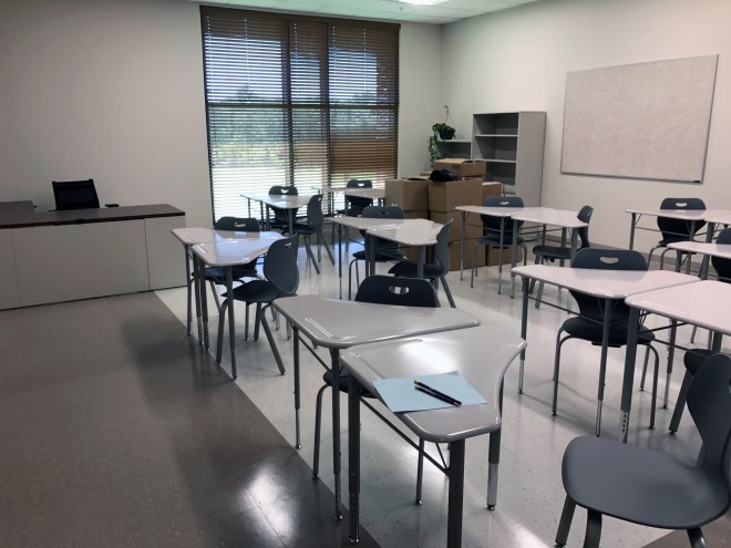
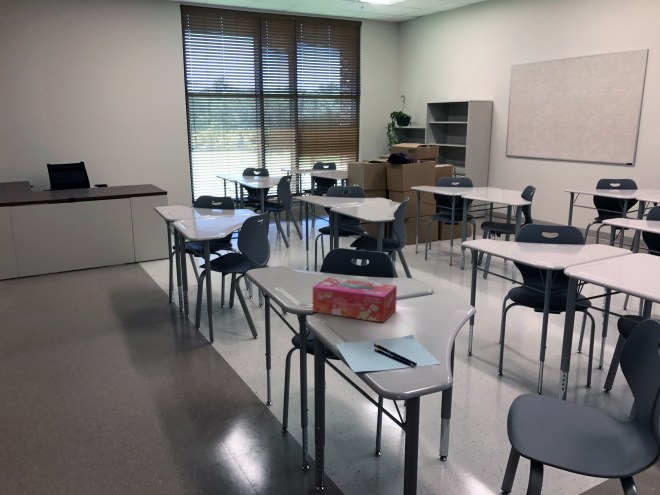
+ tissue box [312,276,398,324]
